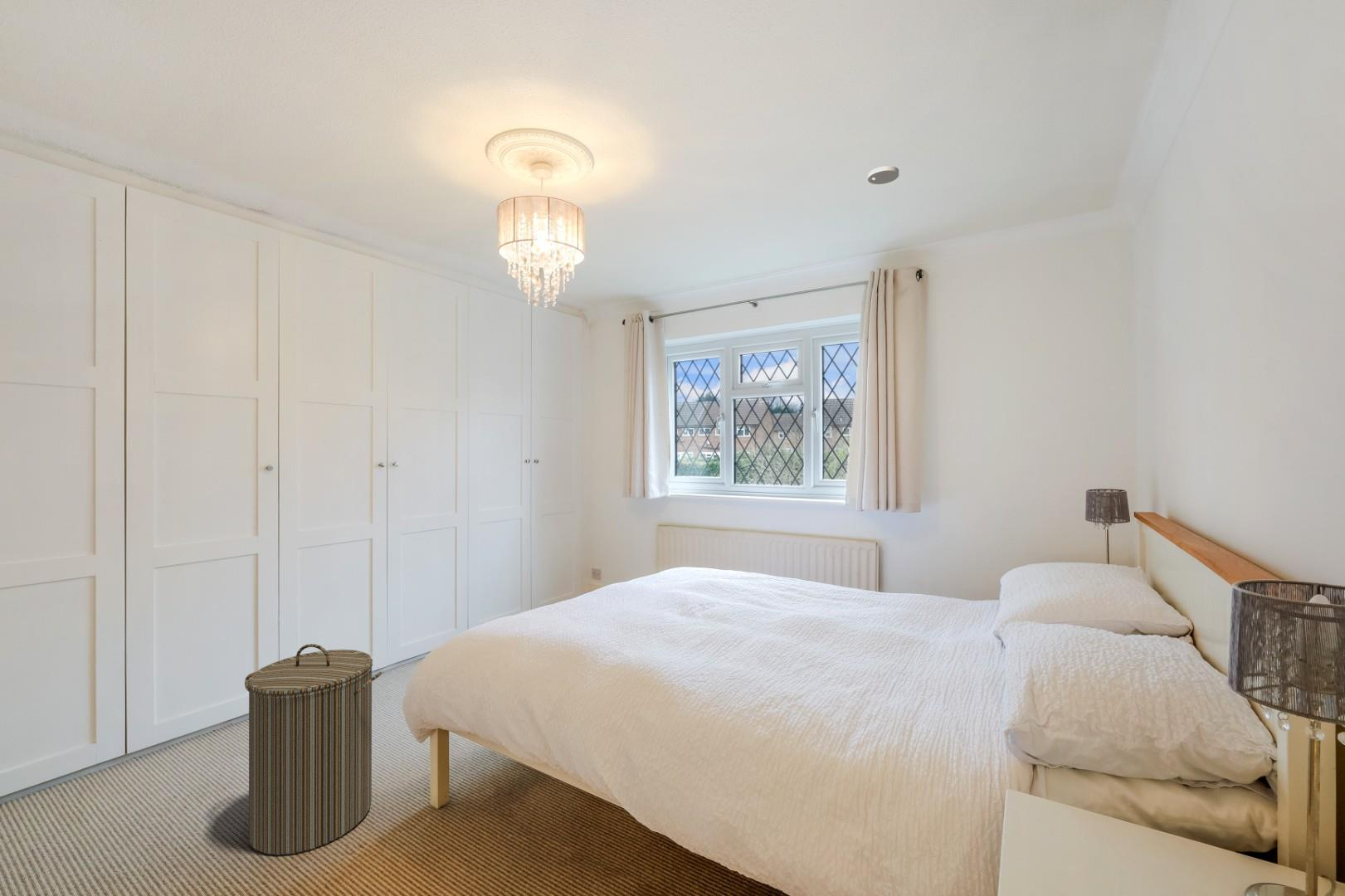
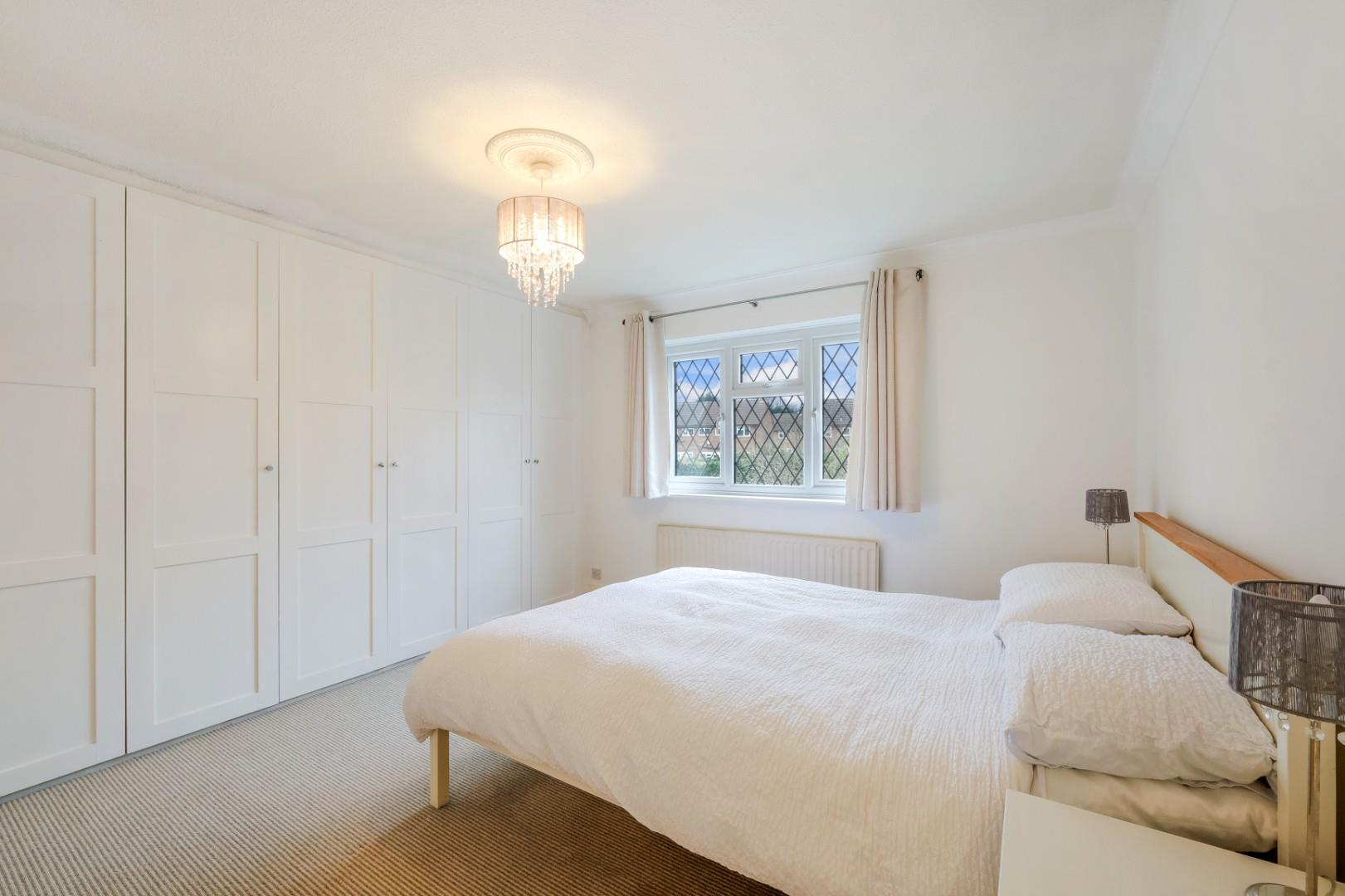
- smoke detector [867,165,899,185]
- laundry hamper [244,643,383,856]
